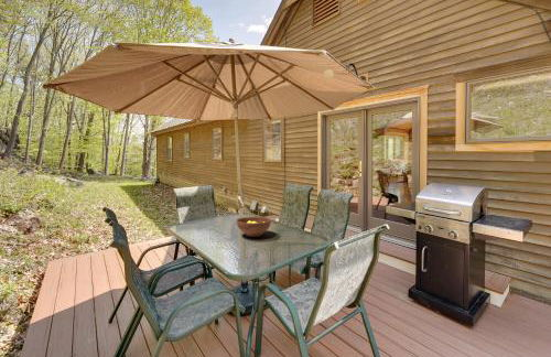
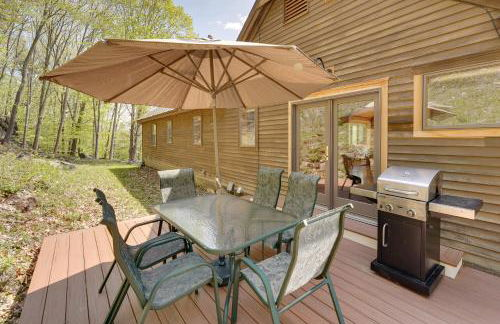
- fruit bowl [236,216,272,238]
